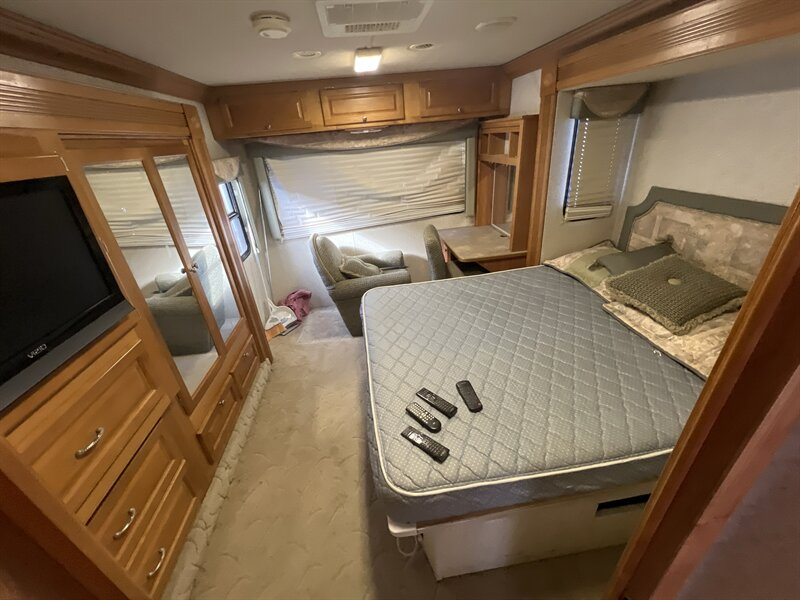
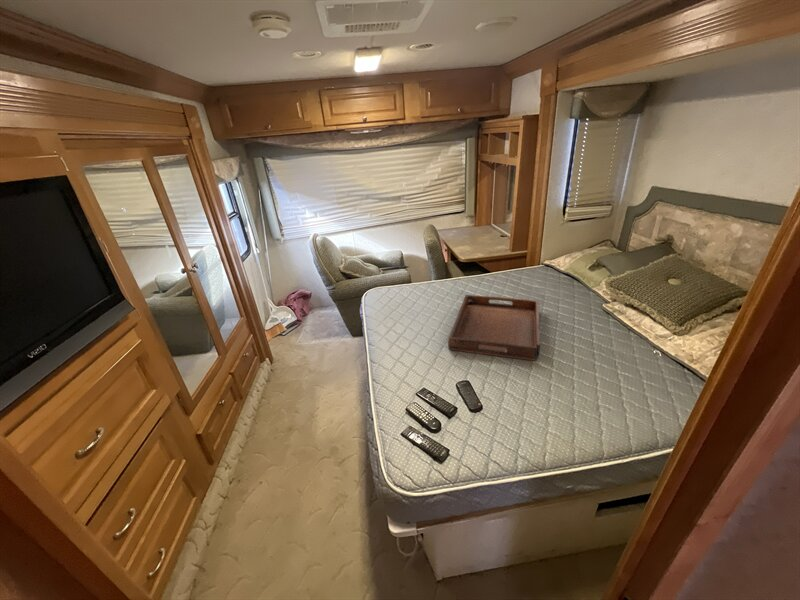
+ serving tray [447,294,541,362]
